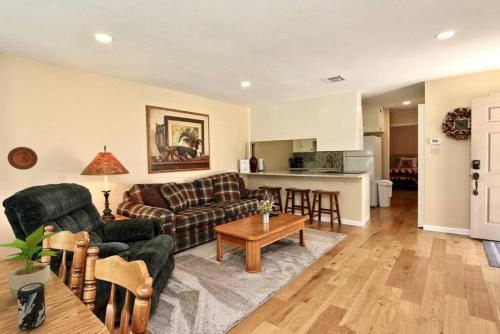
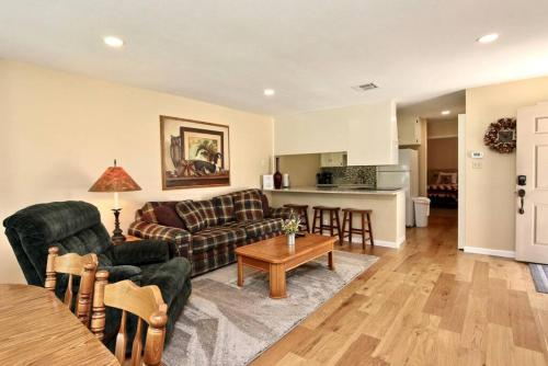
- potted plant [0,224,62,299]
- beverage can [16,282,46,332]
- decorative plate [7,146,39,171]
